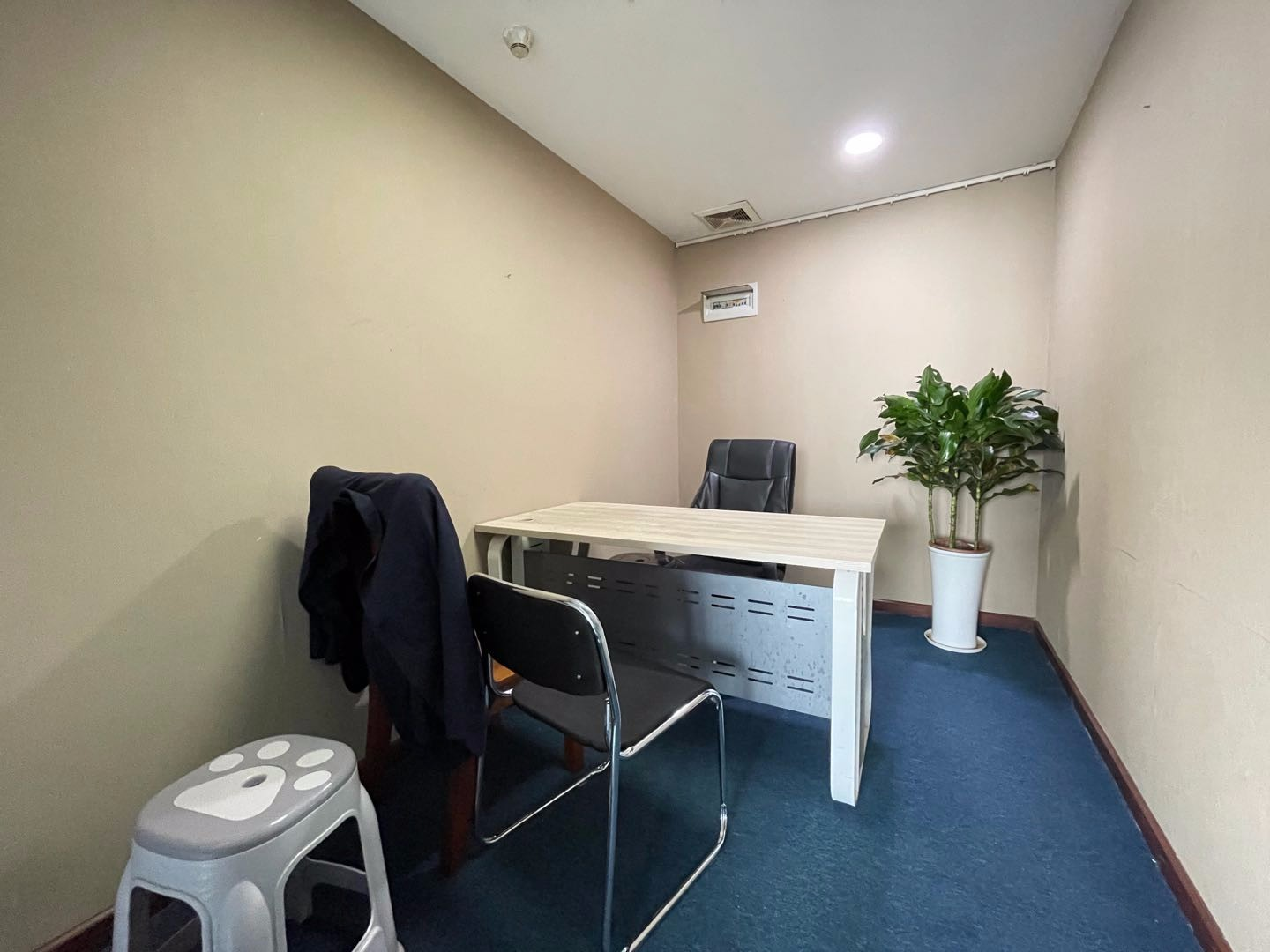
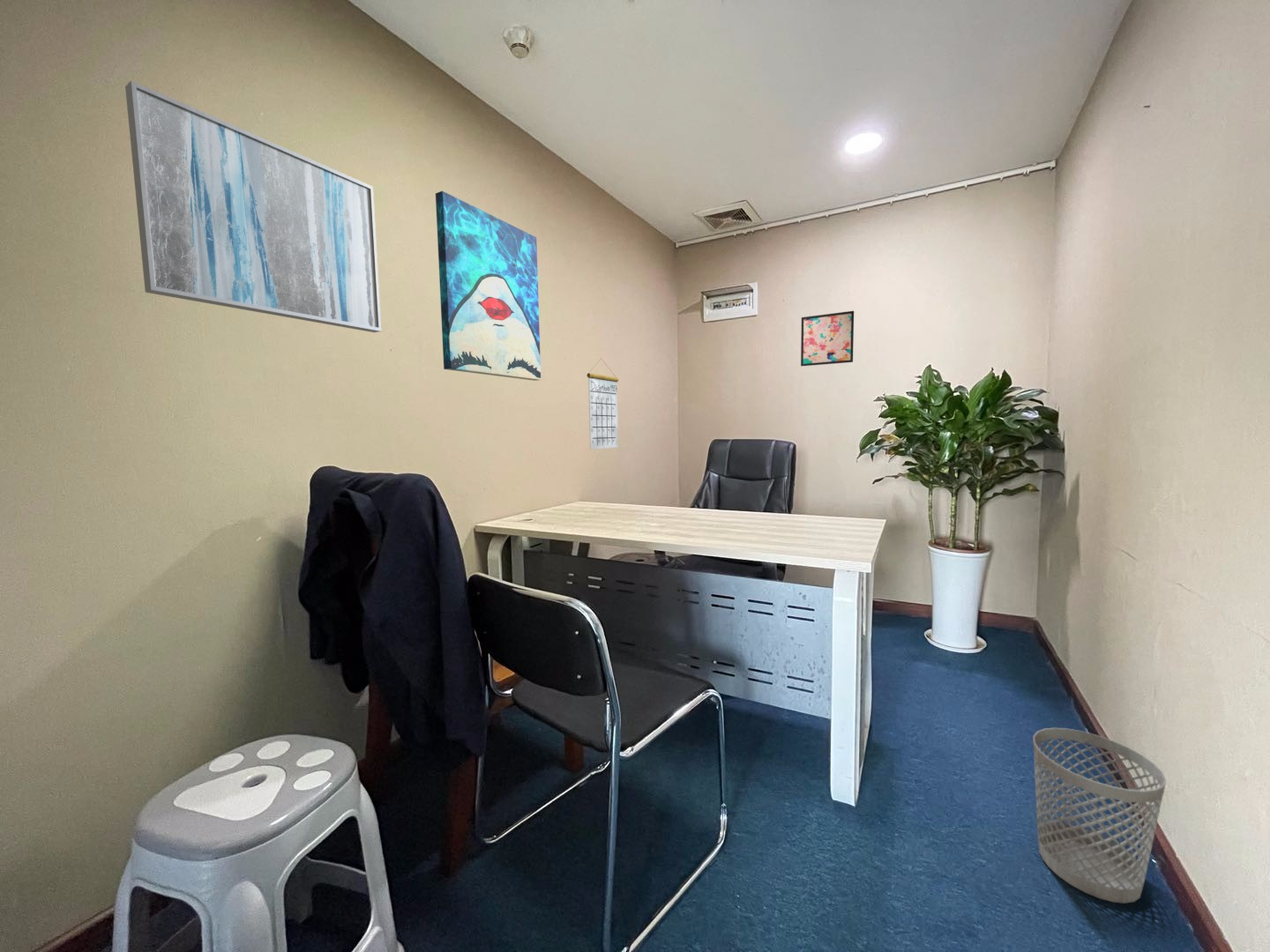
+ wastebasket [1032,727,1167,904]
+ wall art [124,80,382,333]
+ wall art [800,310,855,367]
+ calendar [586,358,619,450]
+ wall art [435,190,542,382]
